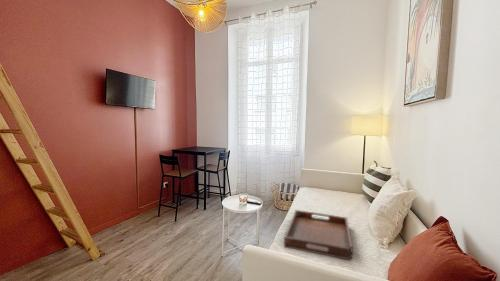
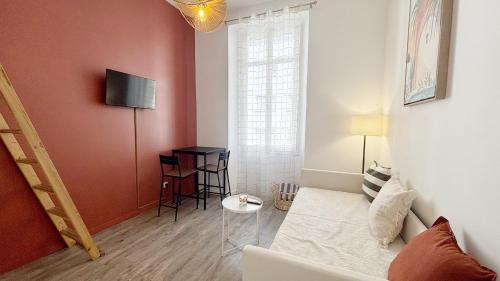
- serving tray [283,209,354,261]
